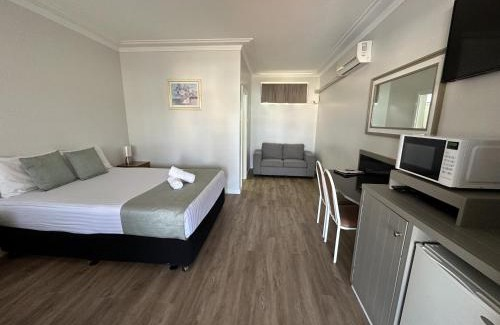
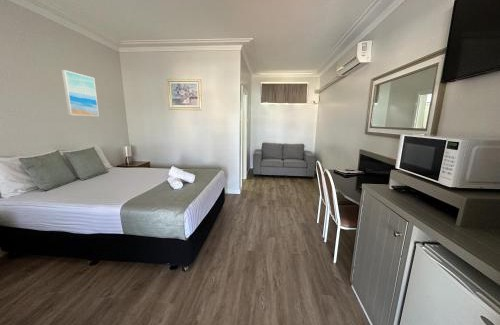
+ wall art [61,69,100,117]
